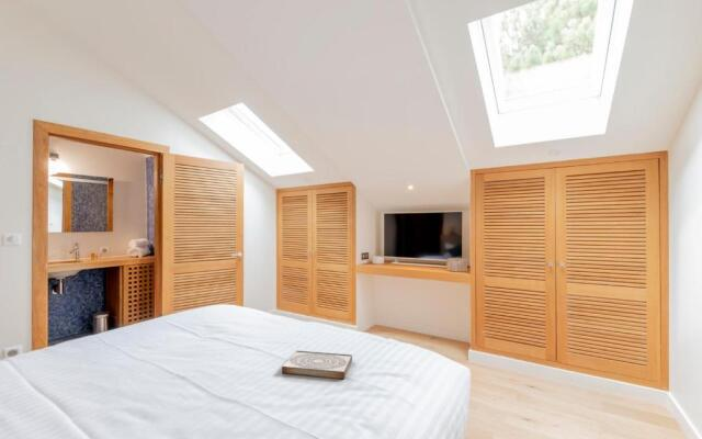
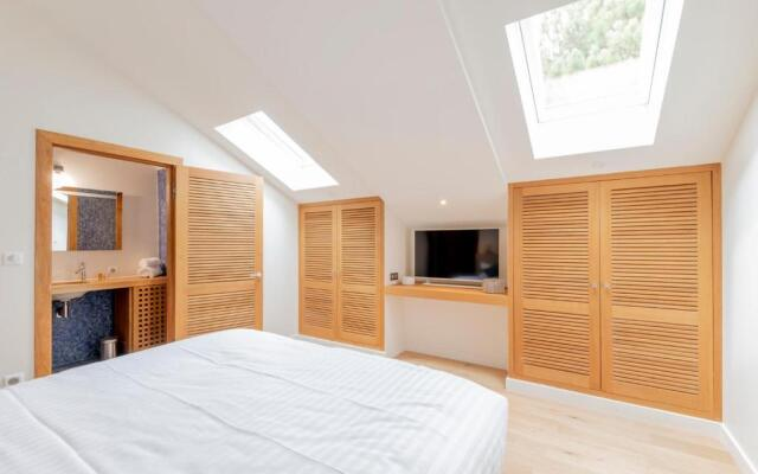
- book [281,350,353,380]
